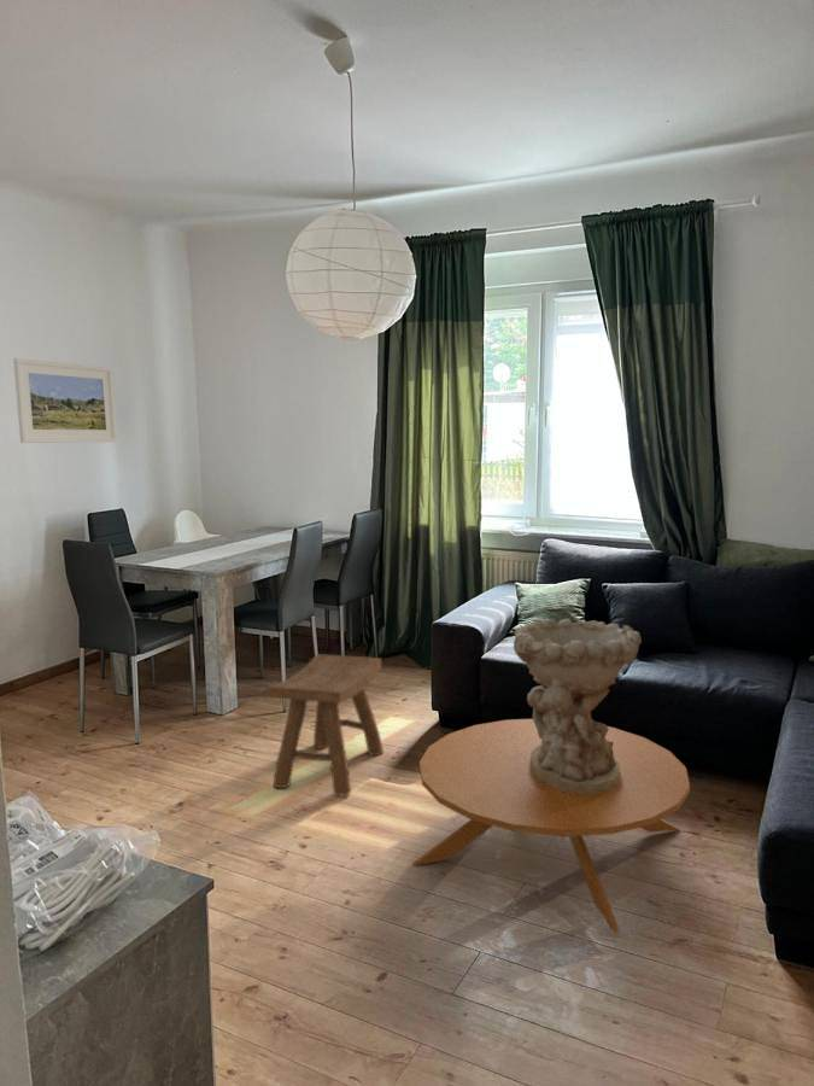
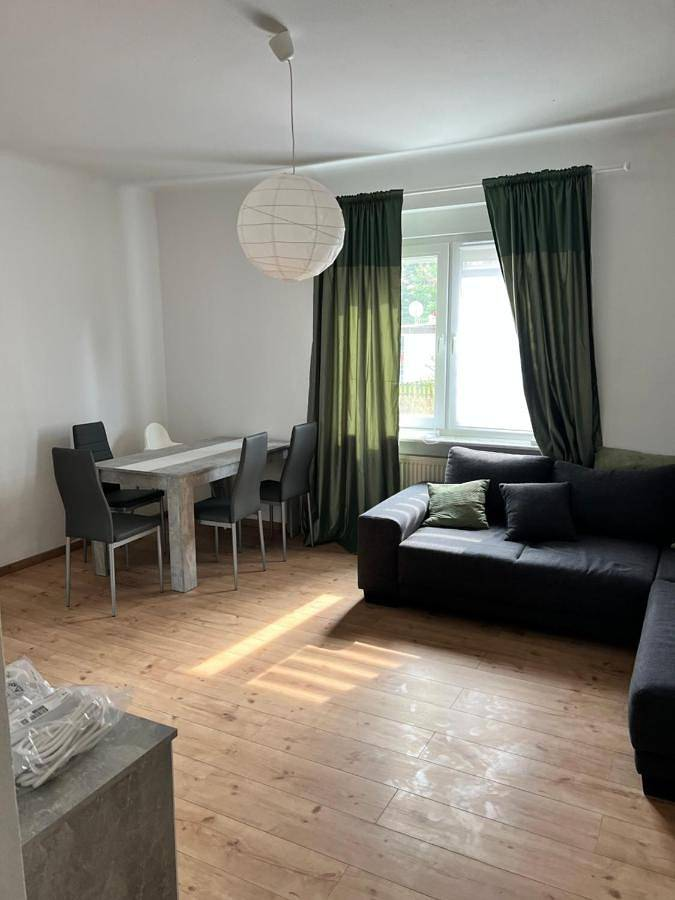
- stool [265,653,385,796]
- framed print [12,357,118,444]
- coffee table [411,718,691,934]
- decorative bowl [513,618,643,794]
